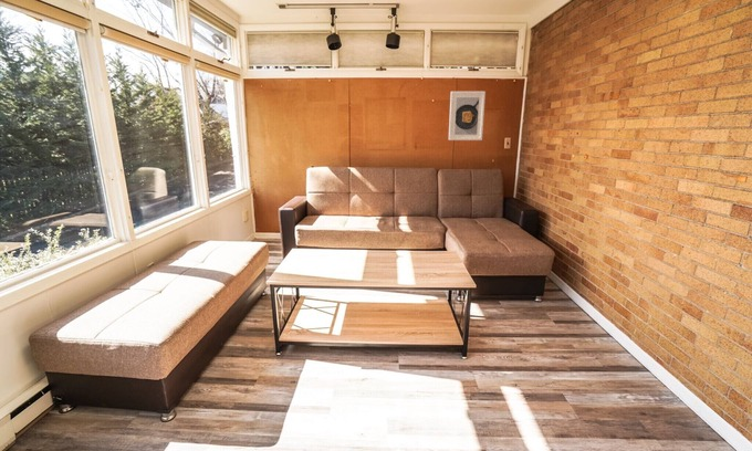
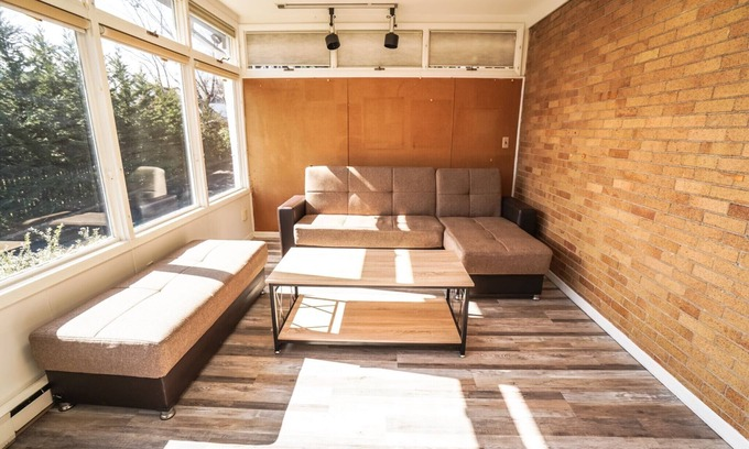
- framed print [448,91,487,141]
